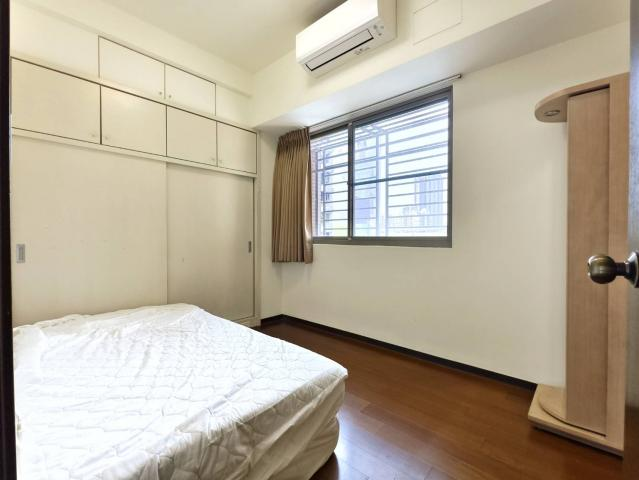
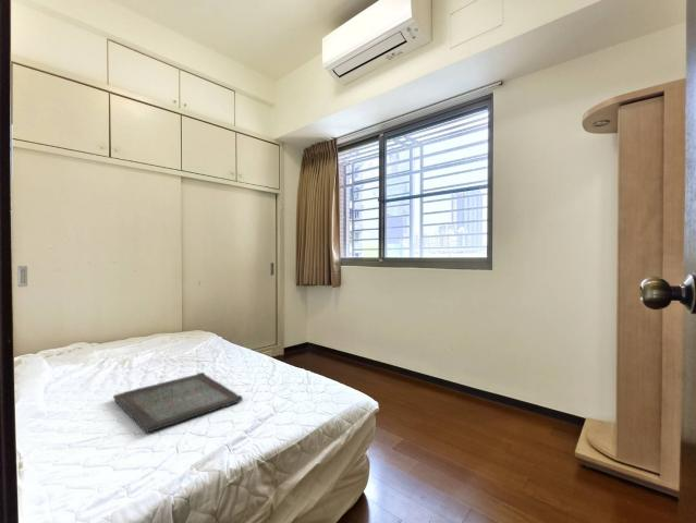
+ serving tray [112,372,244,433]
